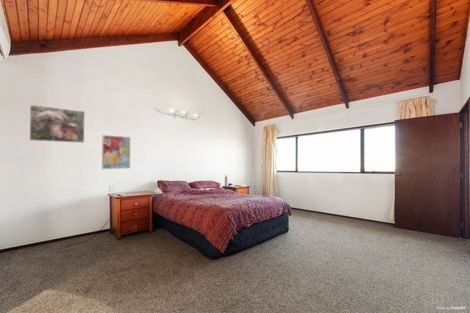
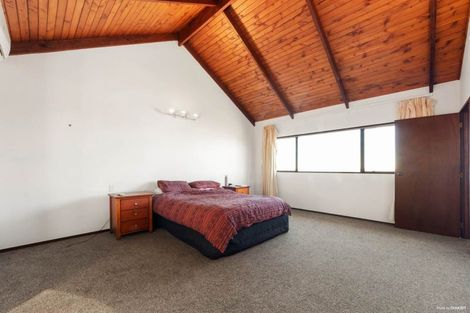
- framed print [29,104,86,144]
- wall art [101,134,131,170]
